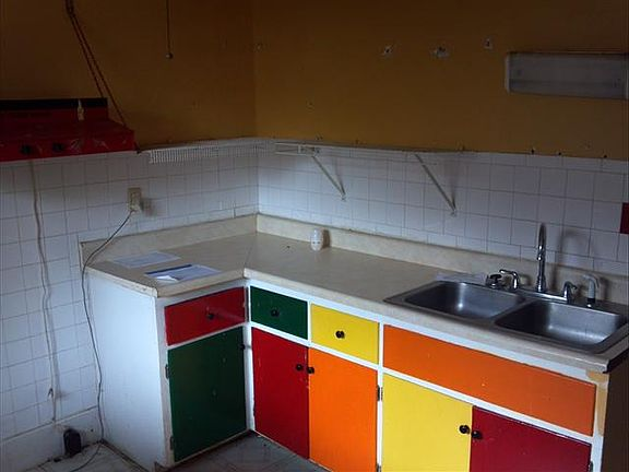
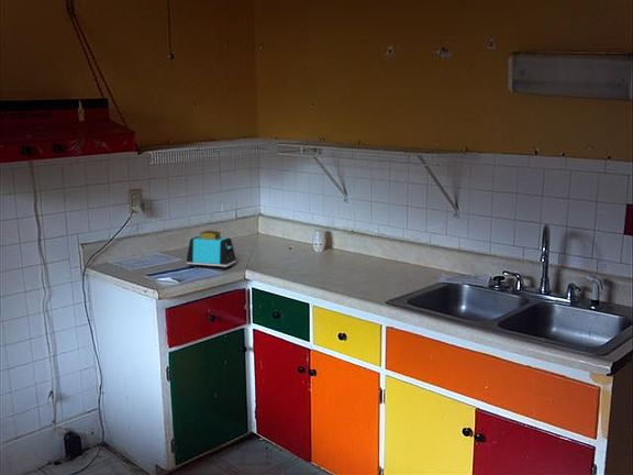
+ toaster [186,230,237,270]
